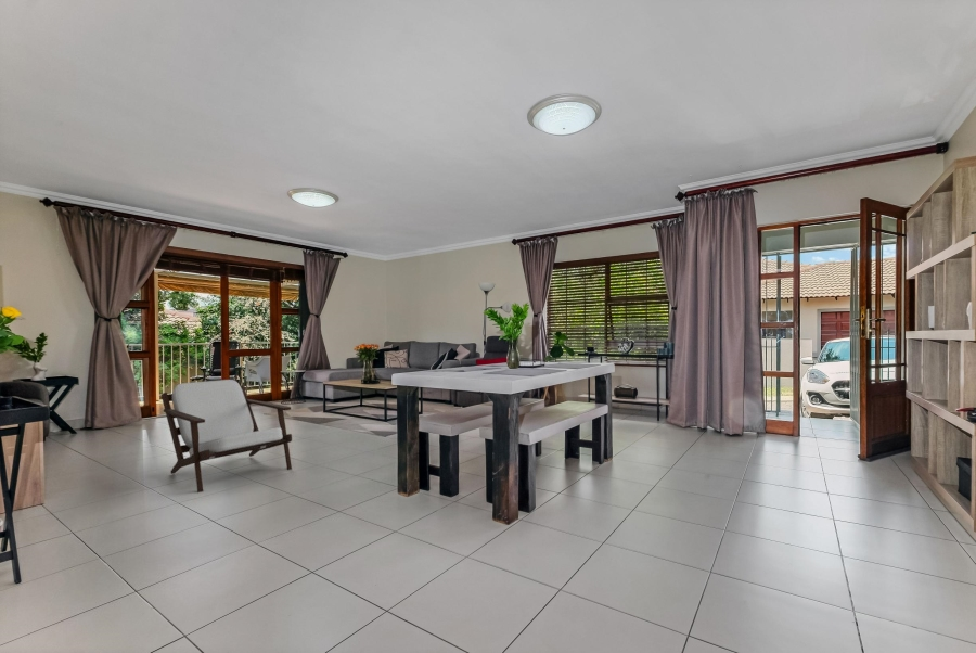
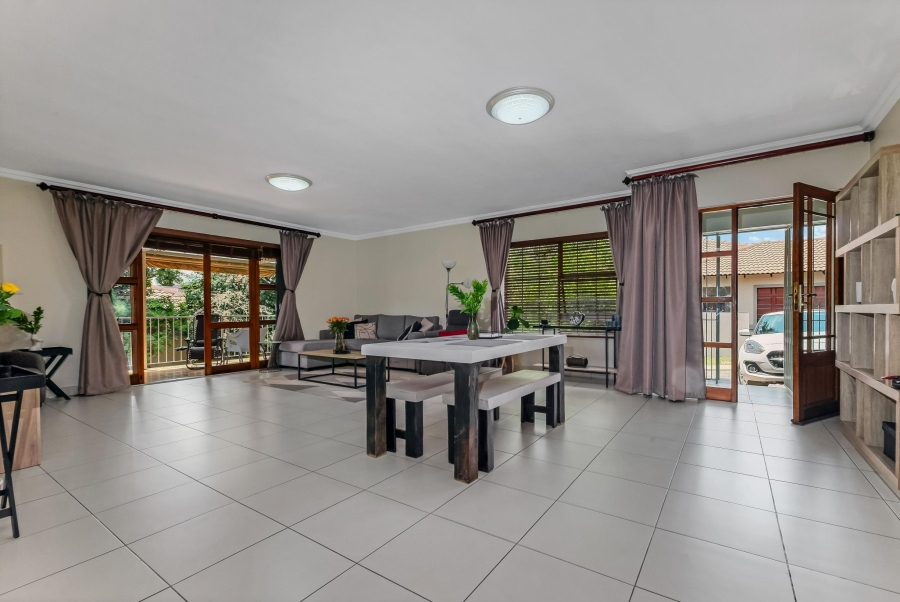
- armchair [160,379,293,494]
